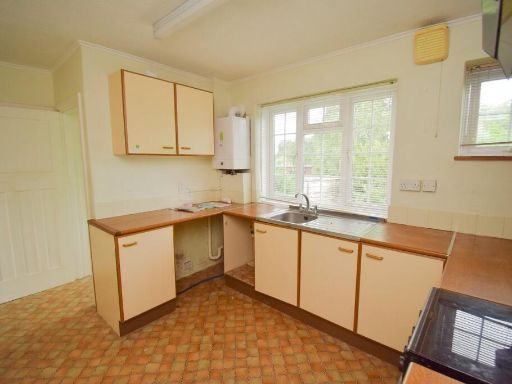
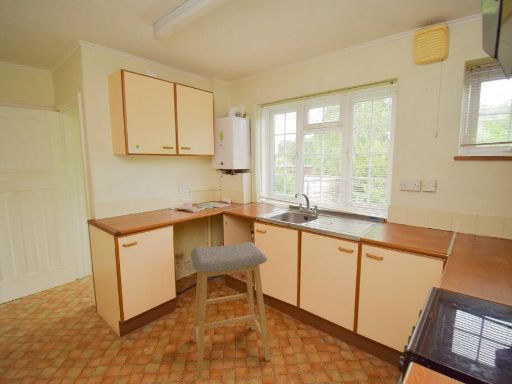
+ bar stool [190,241,271,380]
